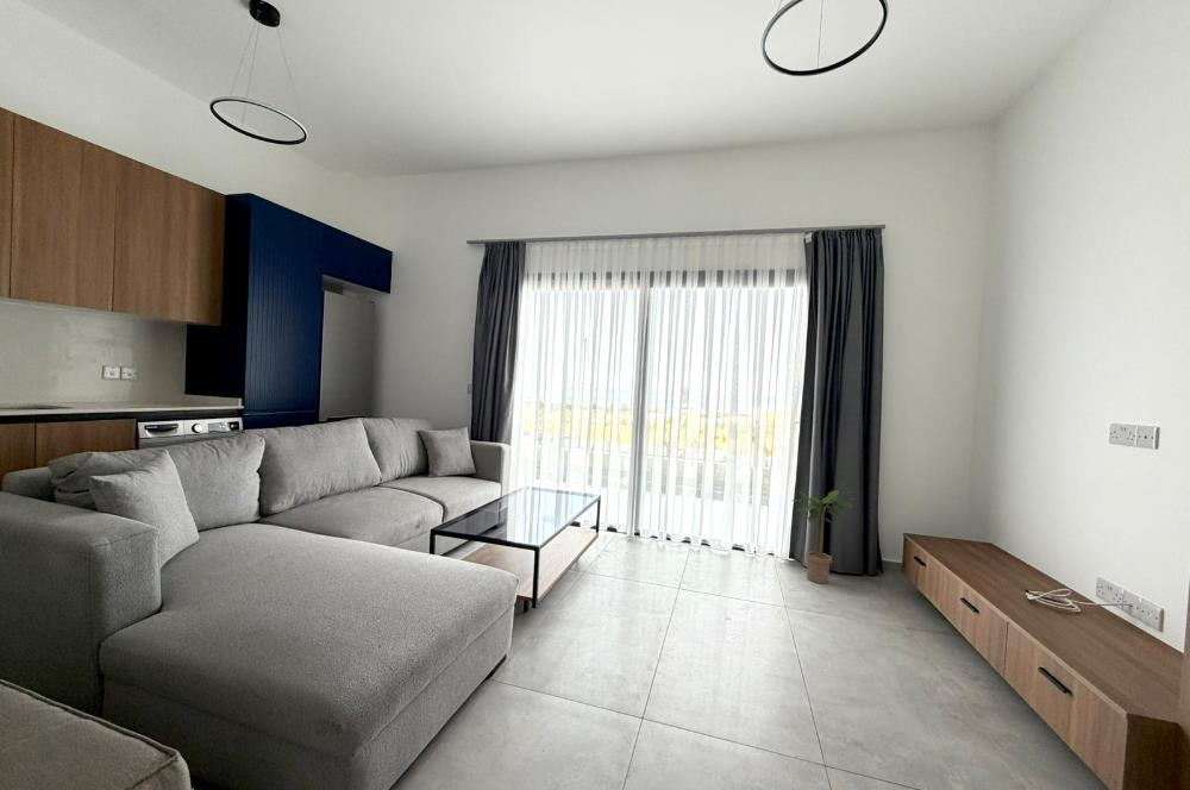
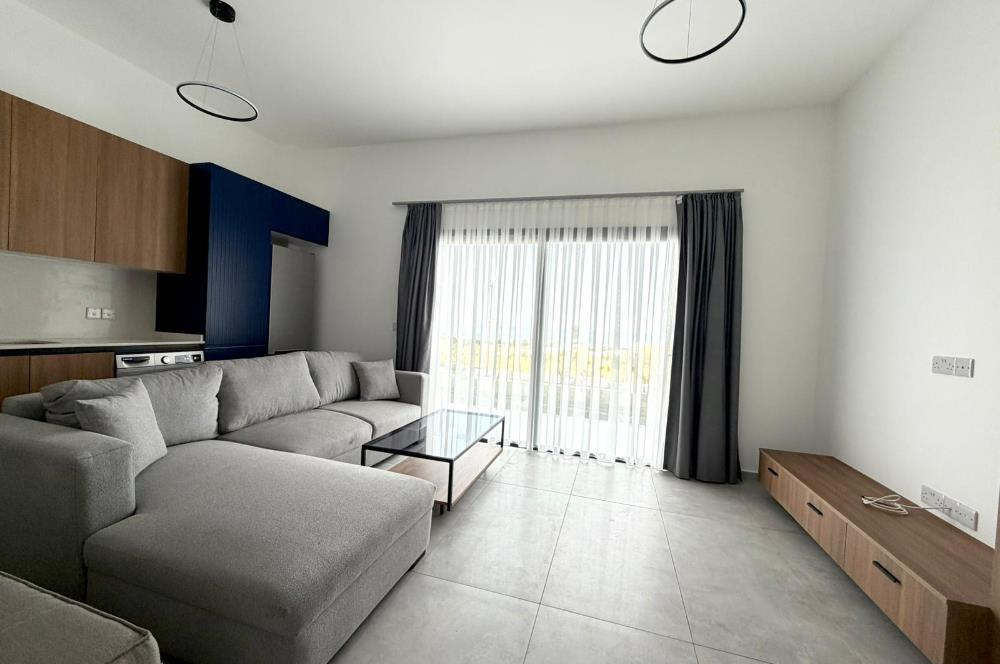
- potted plant [790,489,860,585]
